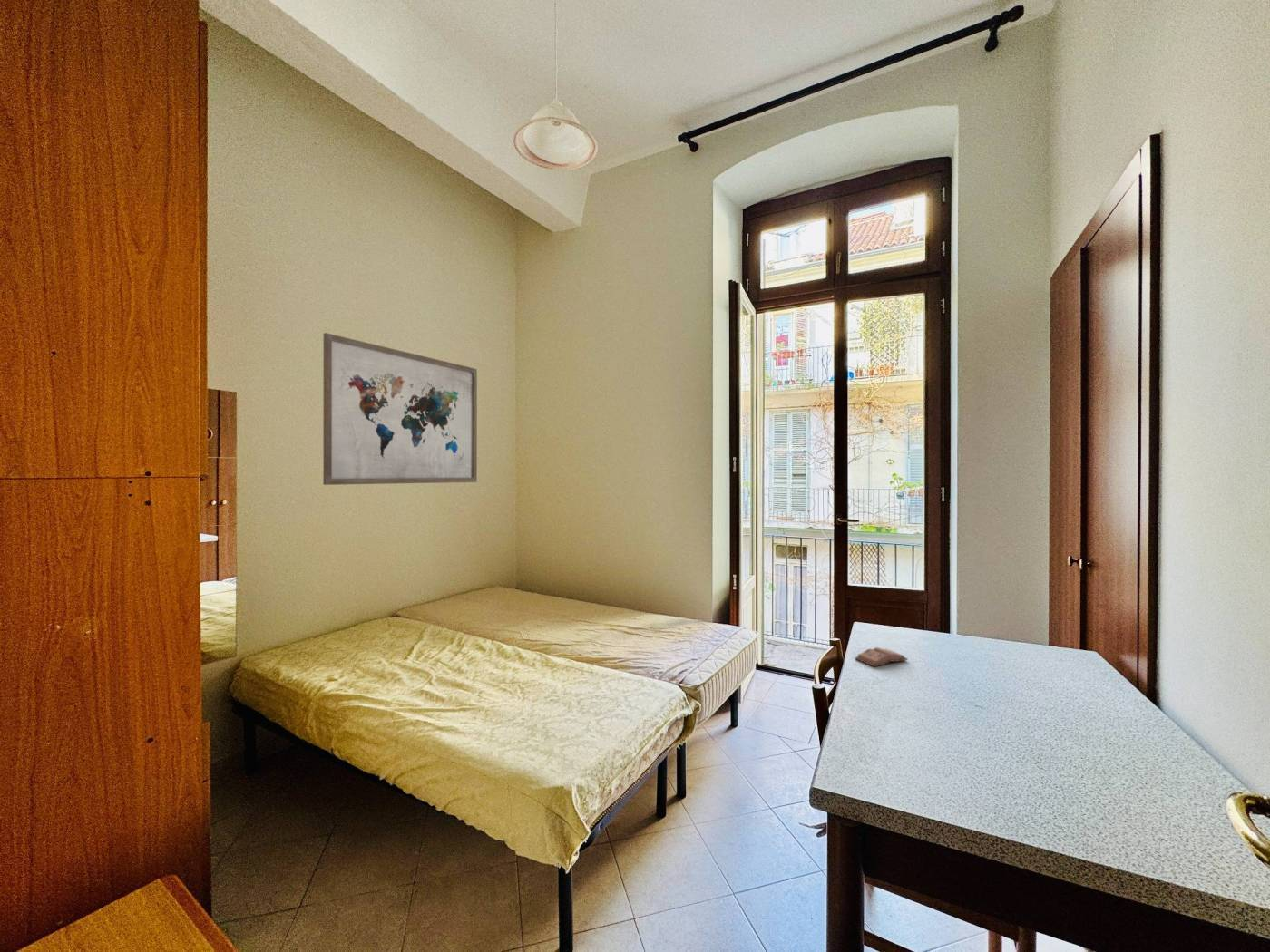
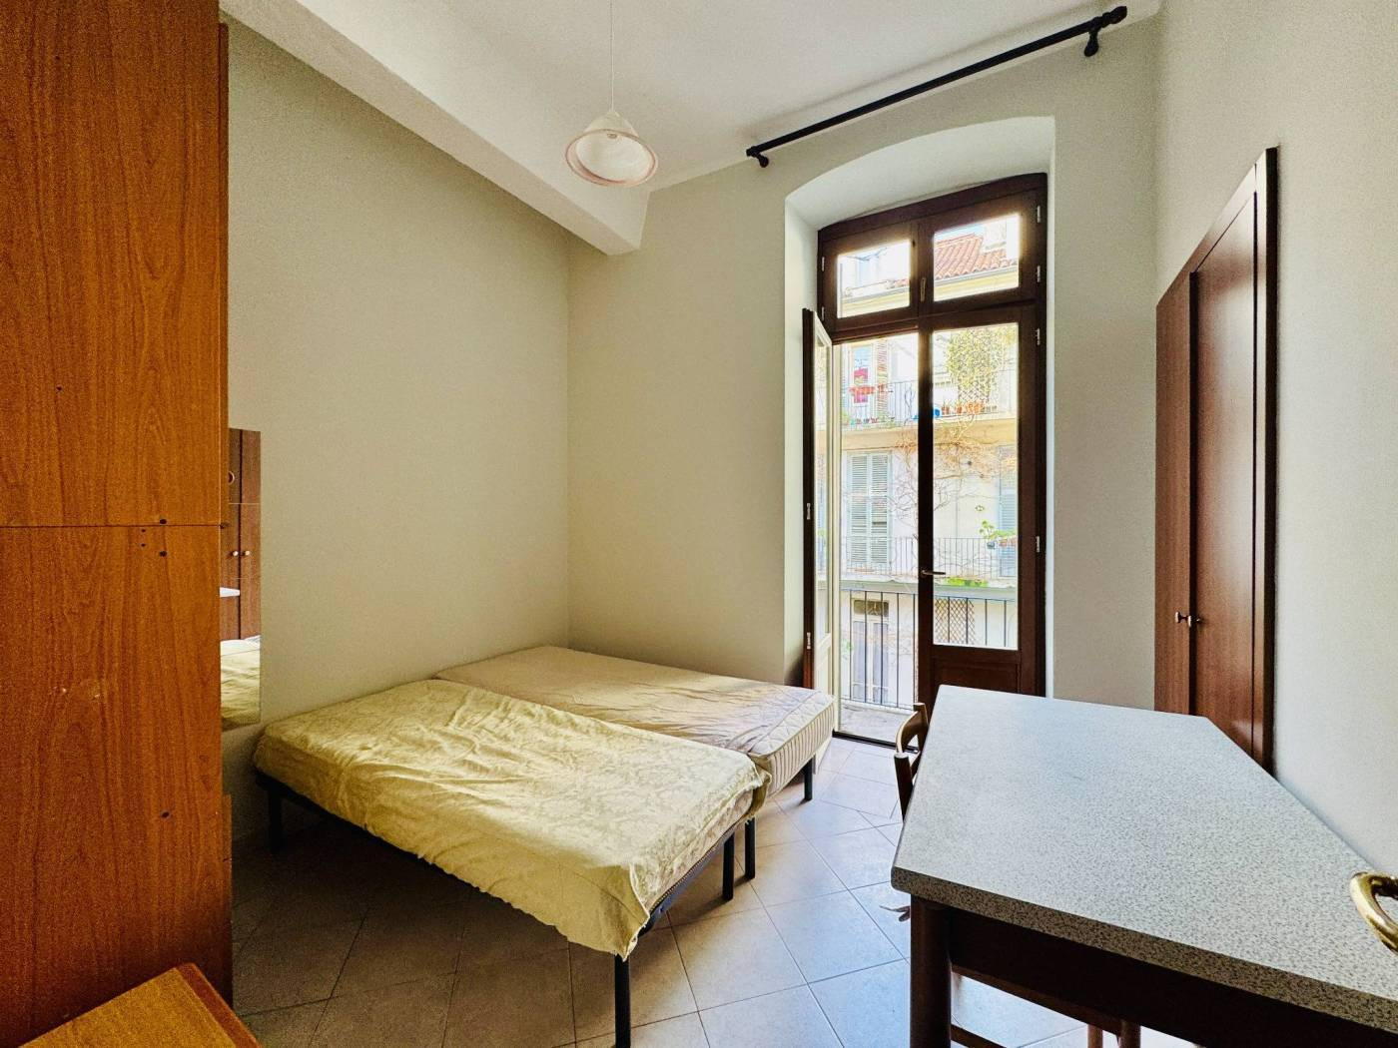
- book [855,646,909,667]
- wall art [323,332,478,486]
